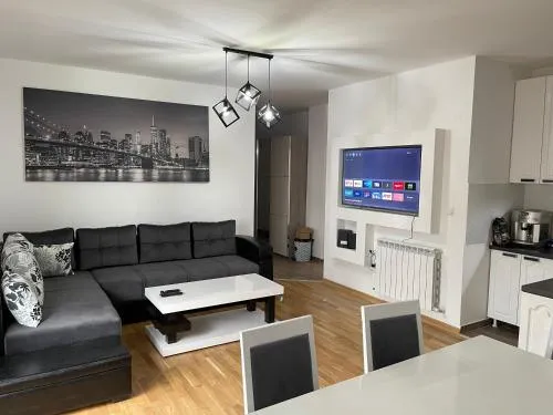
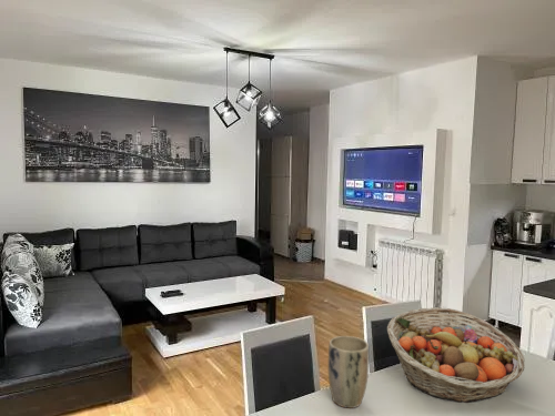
+ plant pot [327,335,370,409]
+ fruit basket [386,306,526,404]
